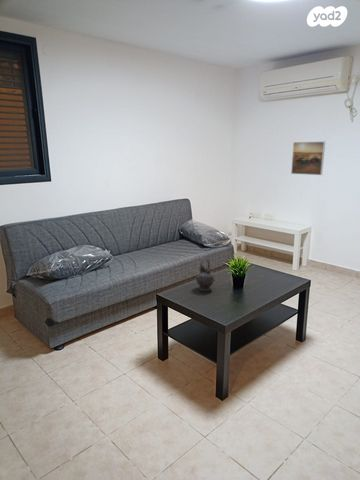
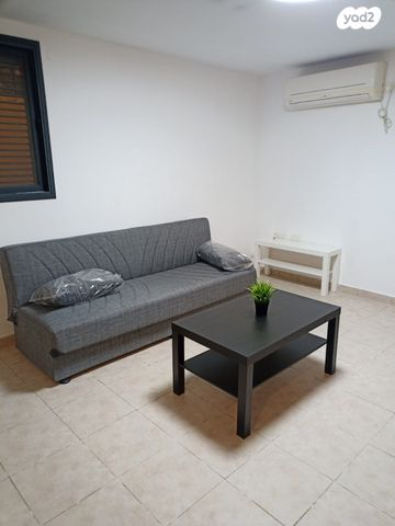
- teapot [195,257,216,292]
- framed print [290,141,326,176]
